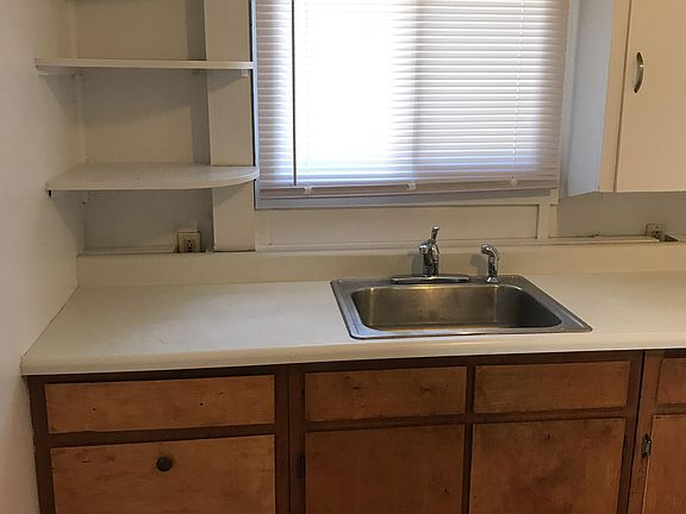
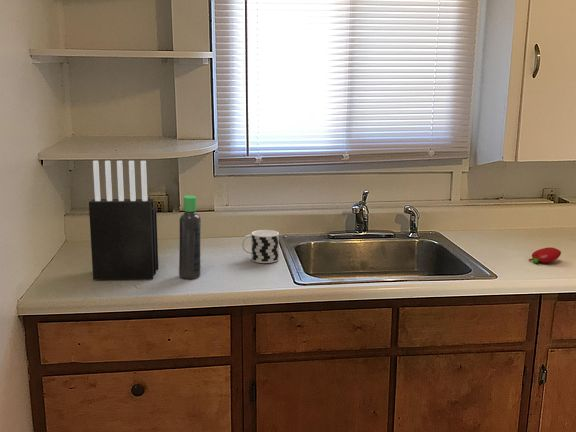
+ knife block [88,160,159,280]
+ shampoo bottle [178,194,202,280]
+ fruit [528,246,562,264]
+ cup [241,229,280,264]
